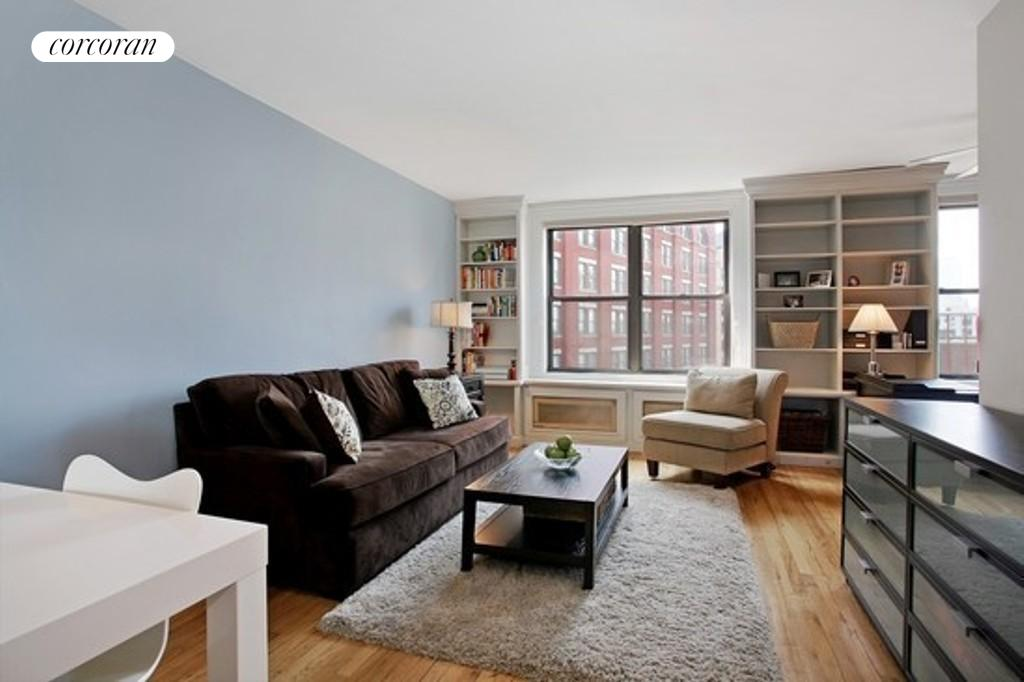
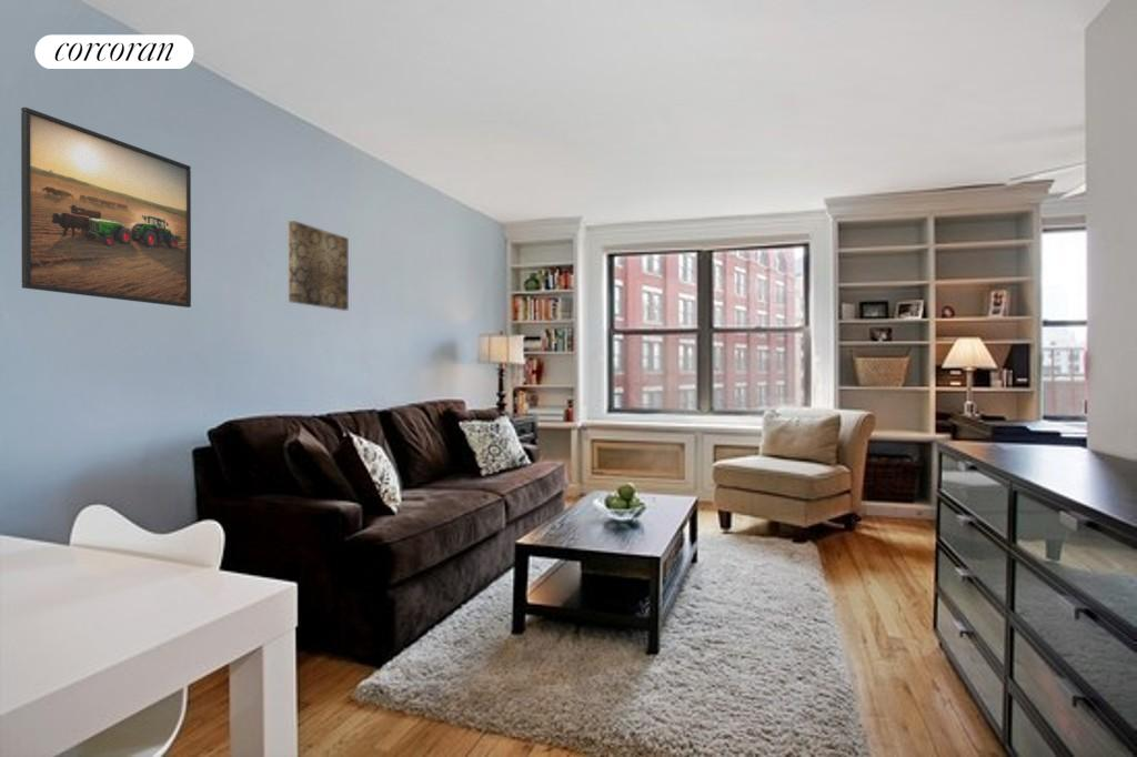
+ wall art [288,220,350,312]
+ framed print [20,107,192,309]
